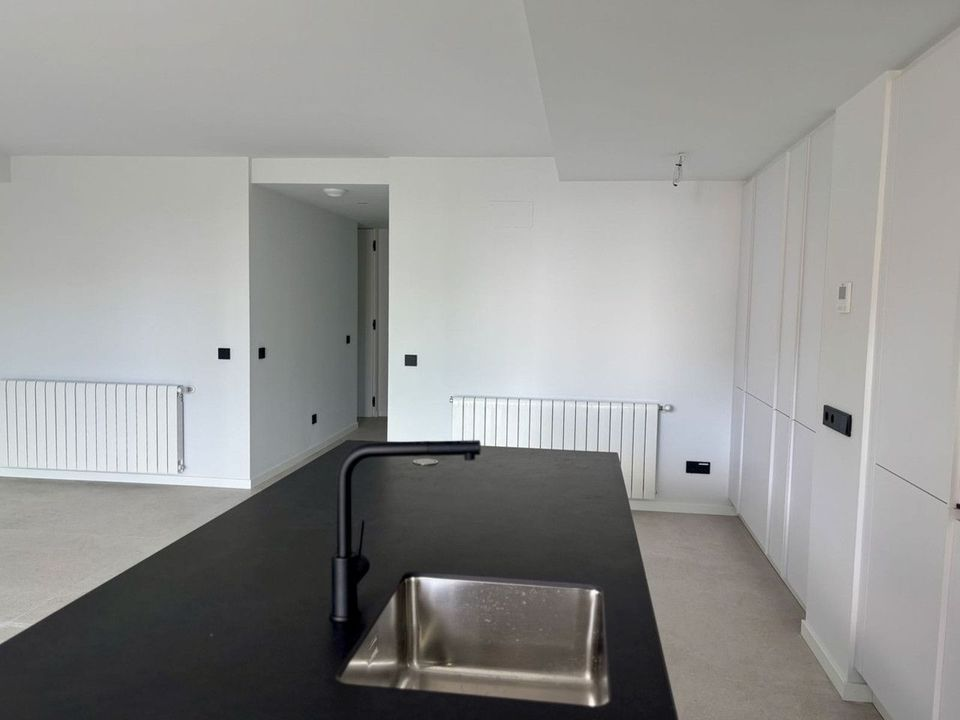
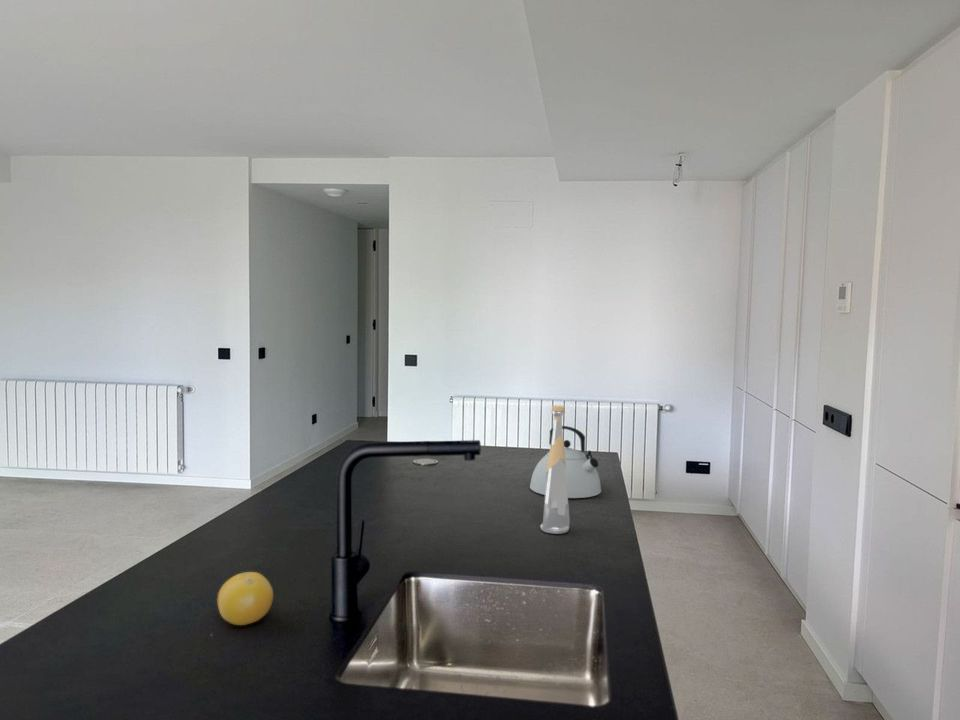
+ fruit [216,571,274,626]
+ kettle [529,425,602,499]
+ bottle [539,405,571,535]
